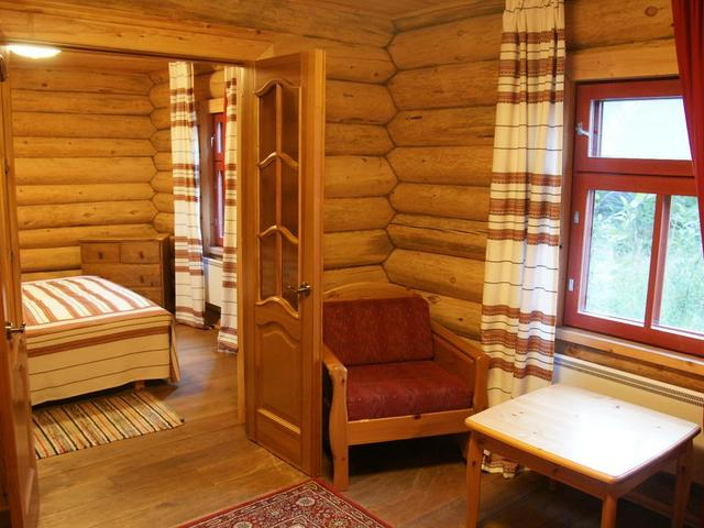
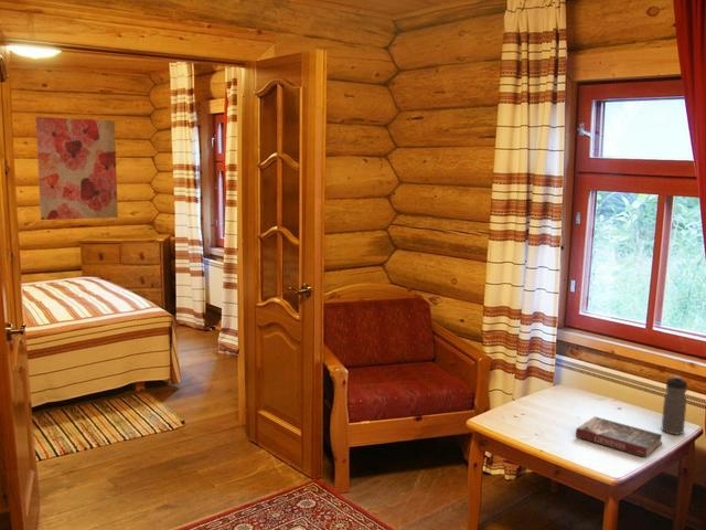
+ wall art [34,116,119,221]
+ water bottle [661,374,688,436]
+ book [575,415,664,458]
